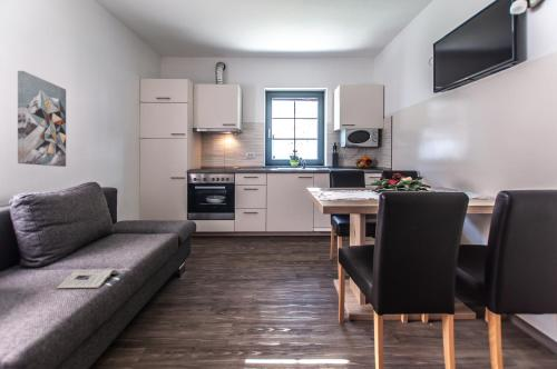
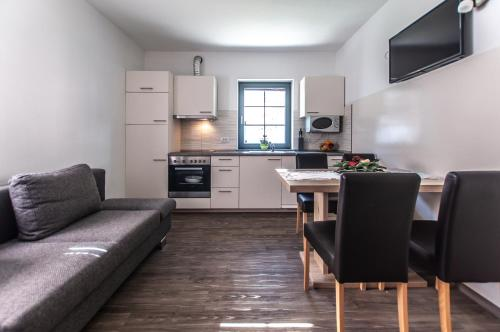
- wall art [17,70,67,168]
- magazine [56,269,121,290]
